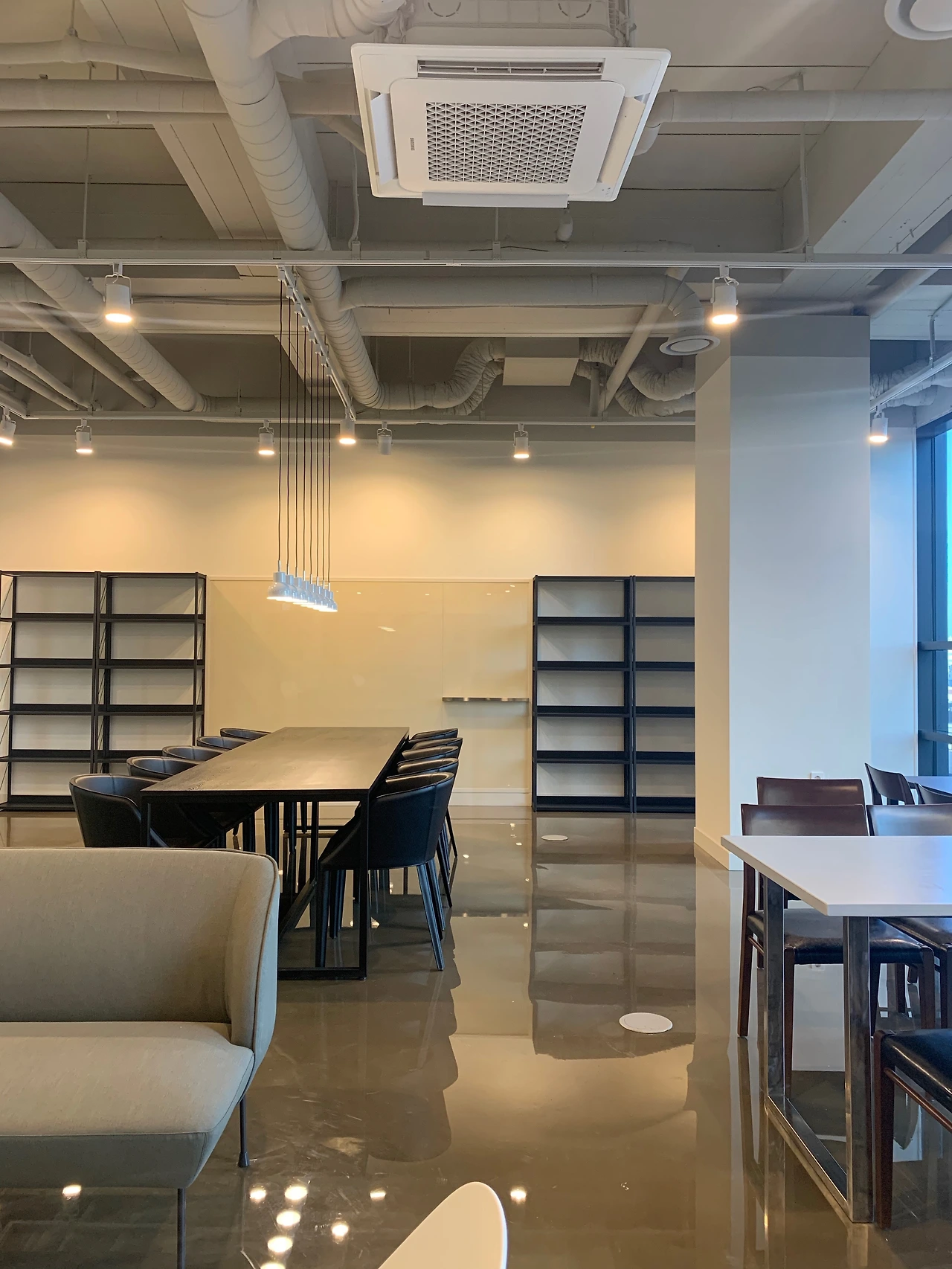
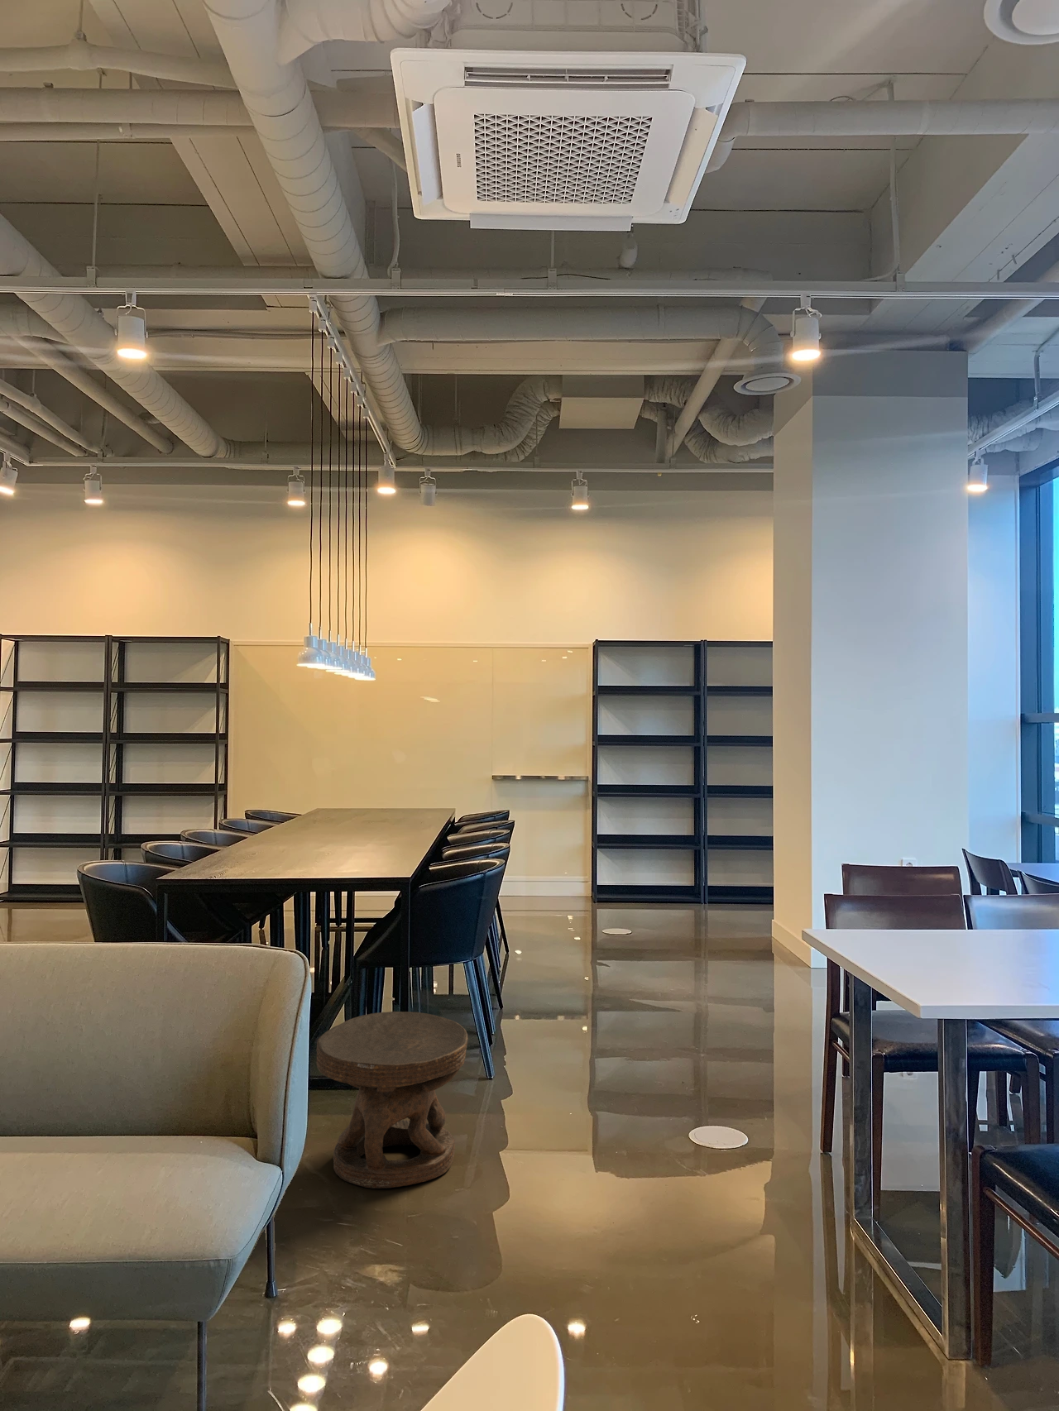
+ carved stool [316,1011,469,1190]
